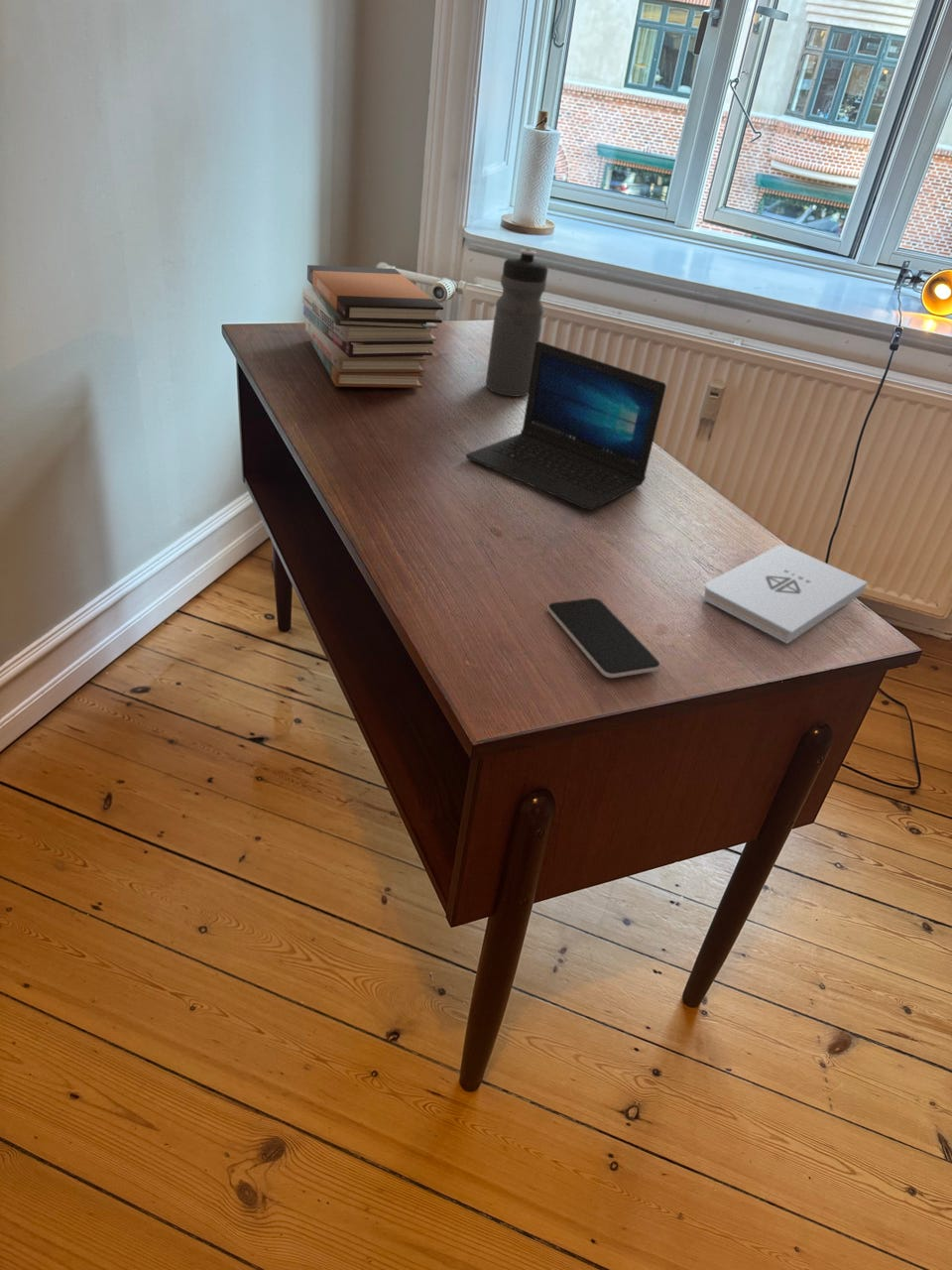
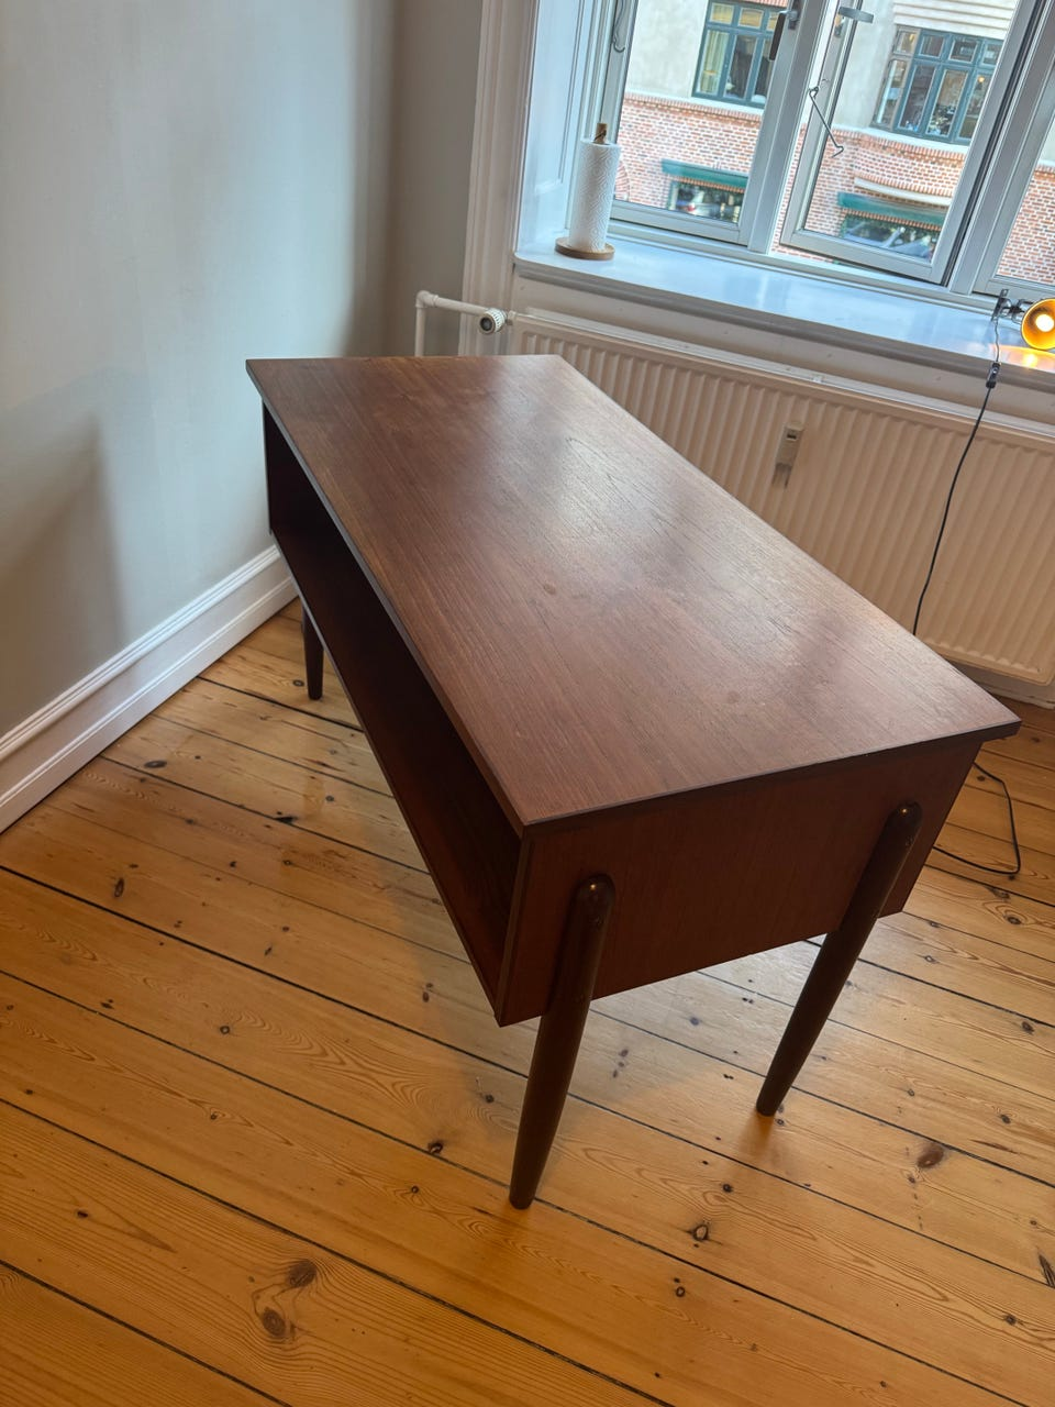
- notepad [701,544,869,645]
- water bottle [485,248,549,398]
- laptop [465,340,667,511]
- book stack [301,264,444,389]
- smartphone [546,597,661,679]
